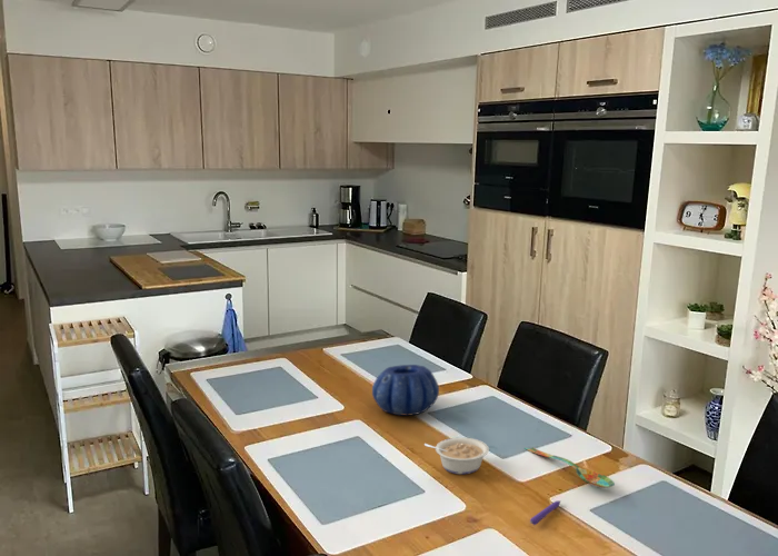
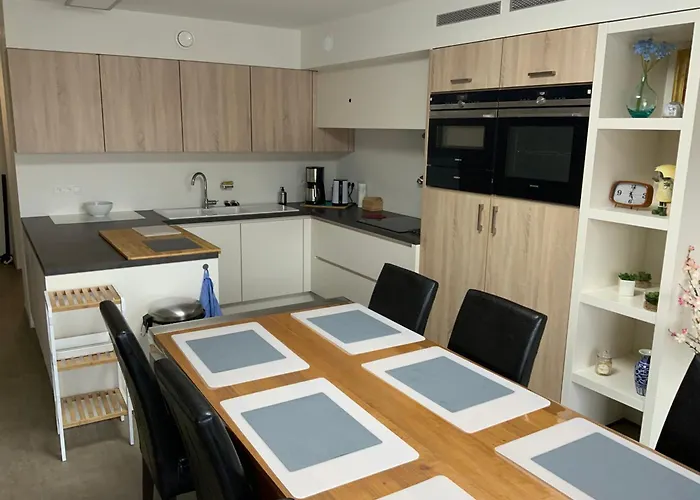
- decorative bowl [371,364,440,416]
- pen [529,499,562,526]
- spoon [523,446,616,488]
- legume [423,437,490,475]
